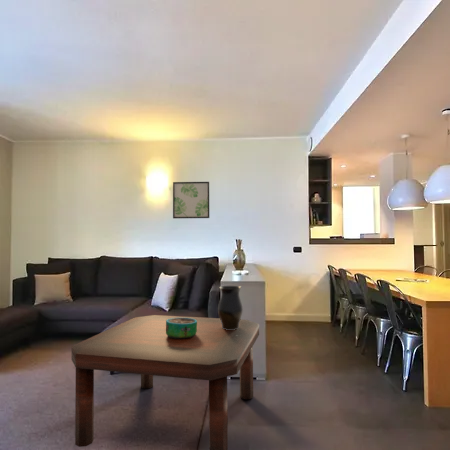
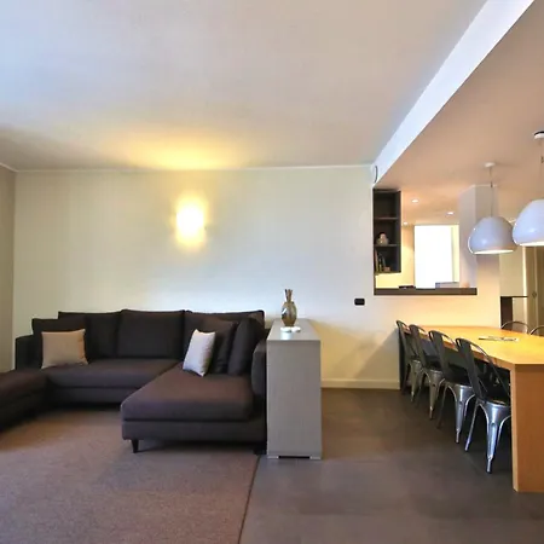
- vase [217,285,244,330]
- decorative bowl [166,318,197,339]
- wall art [172,181,210,219]
- coffee table [70,314,260,450]
